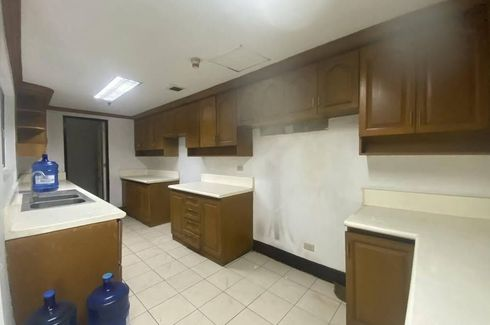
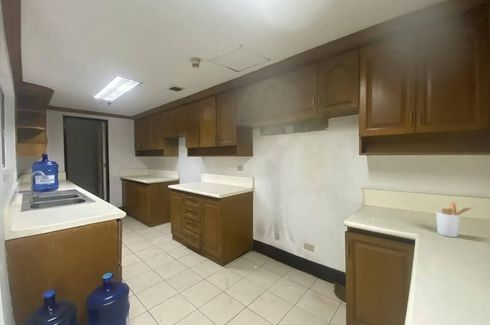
+ utensil holder [435,201,475,238]
